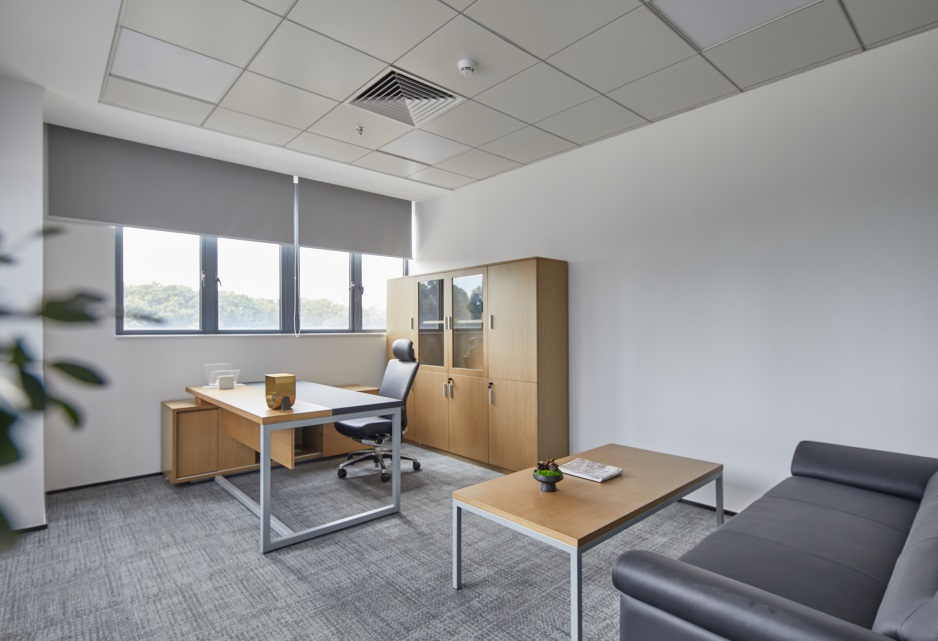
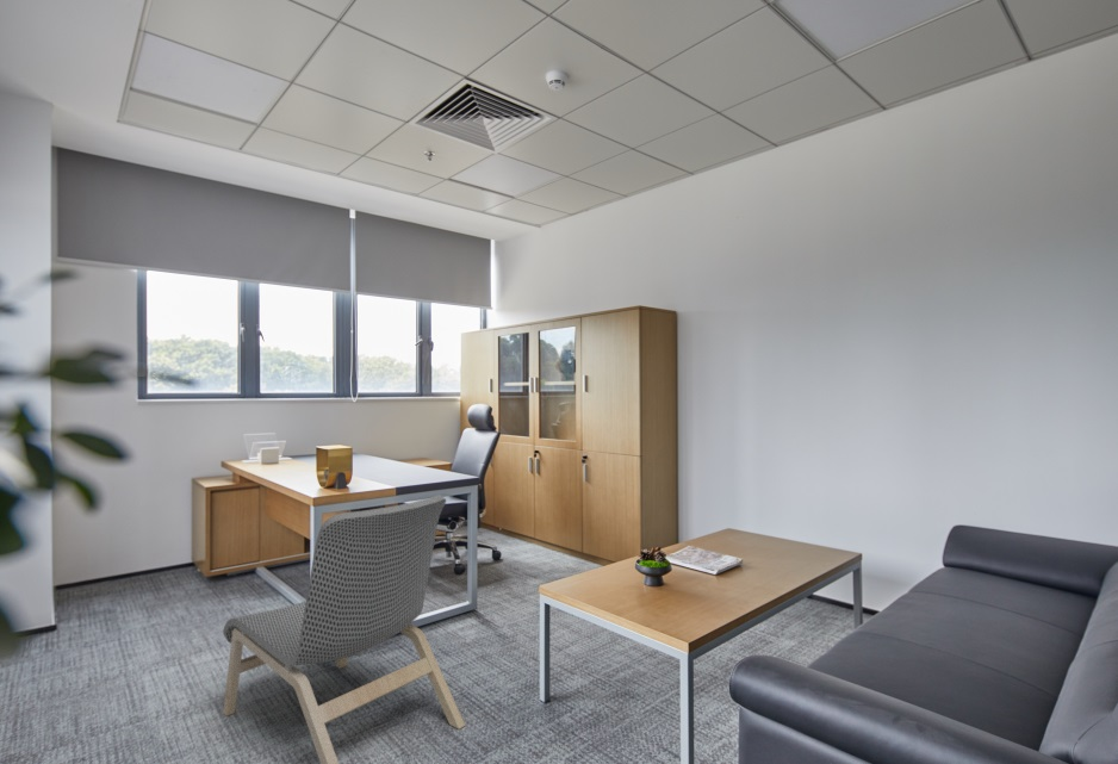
+ dining chair [222,493,466,764]
